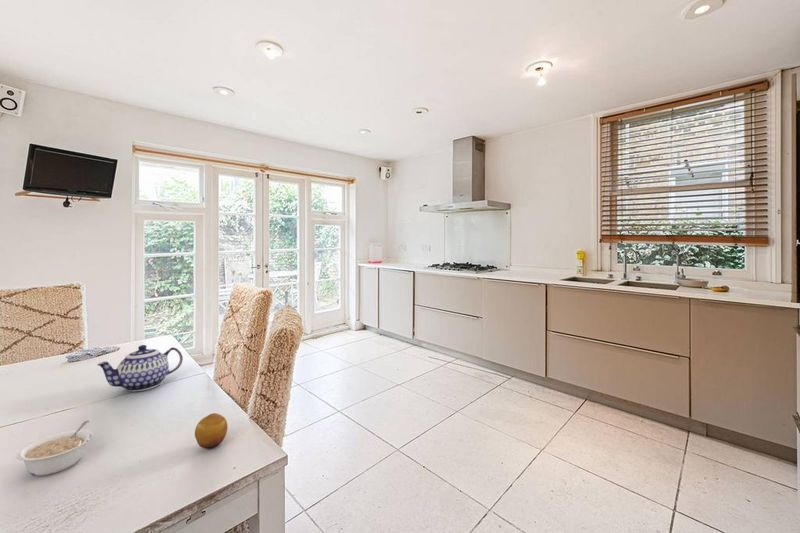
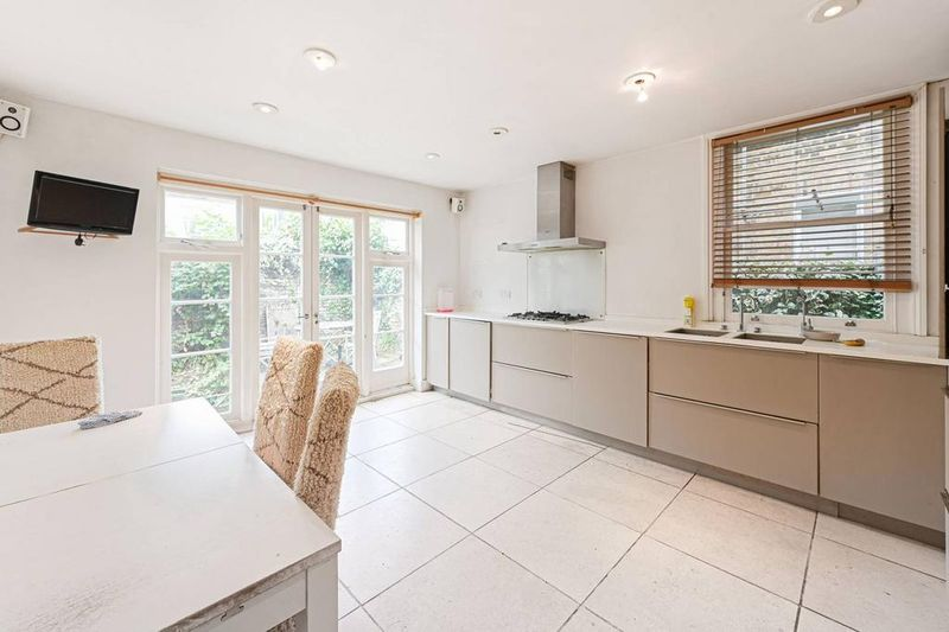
- fruit [194,412,228,450]
- teapot [96,344,184,393]
- legume [16,420,93,477]
